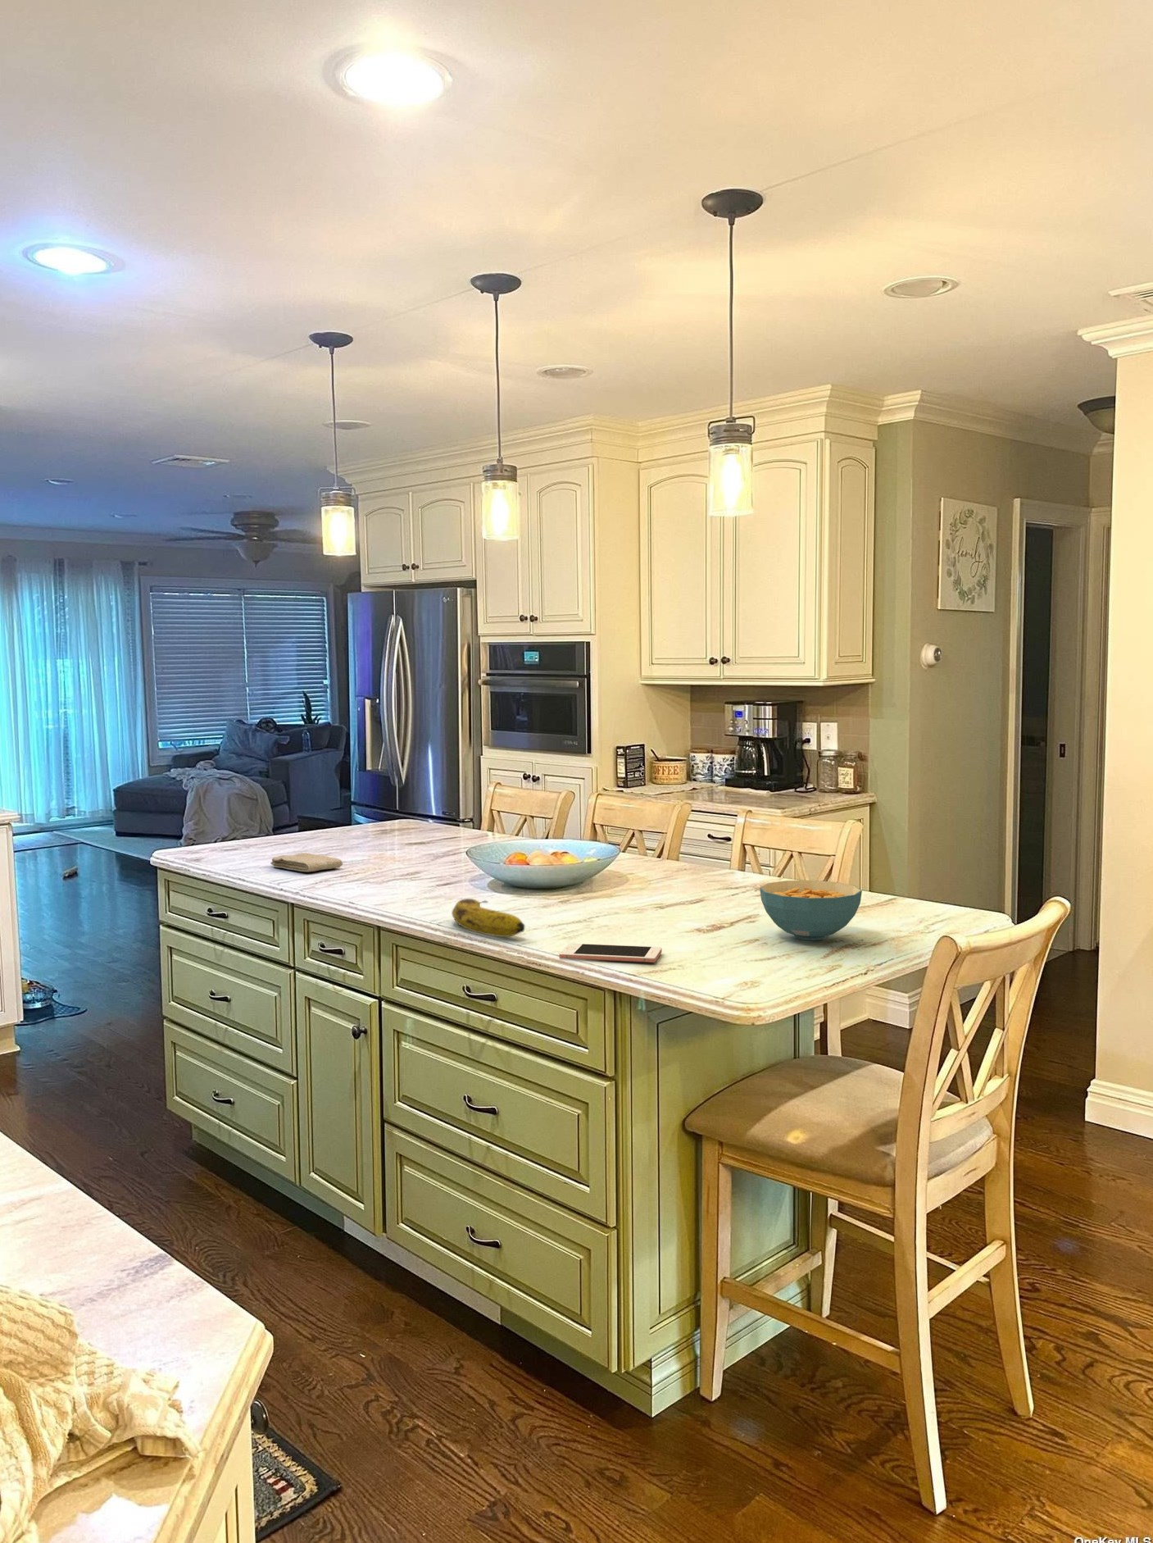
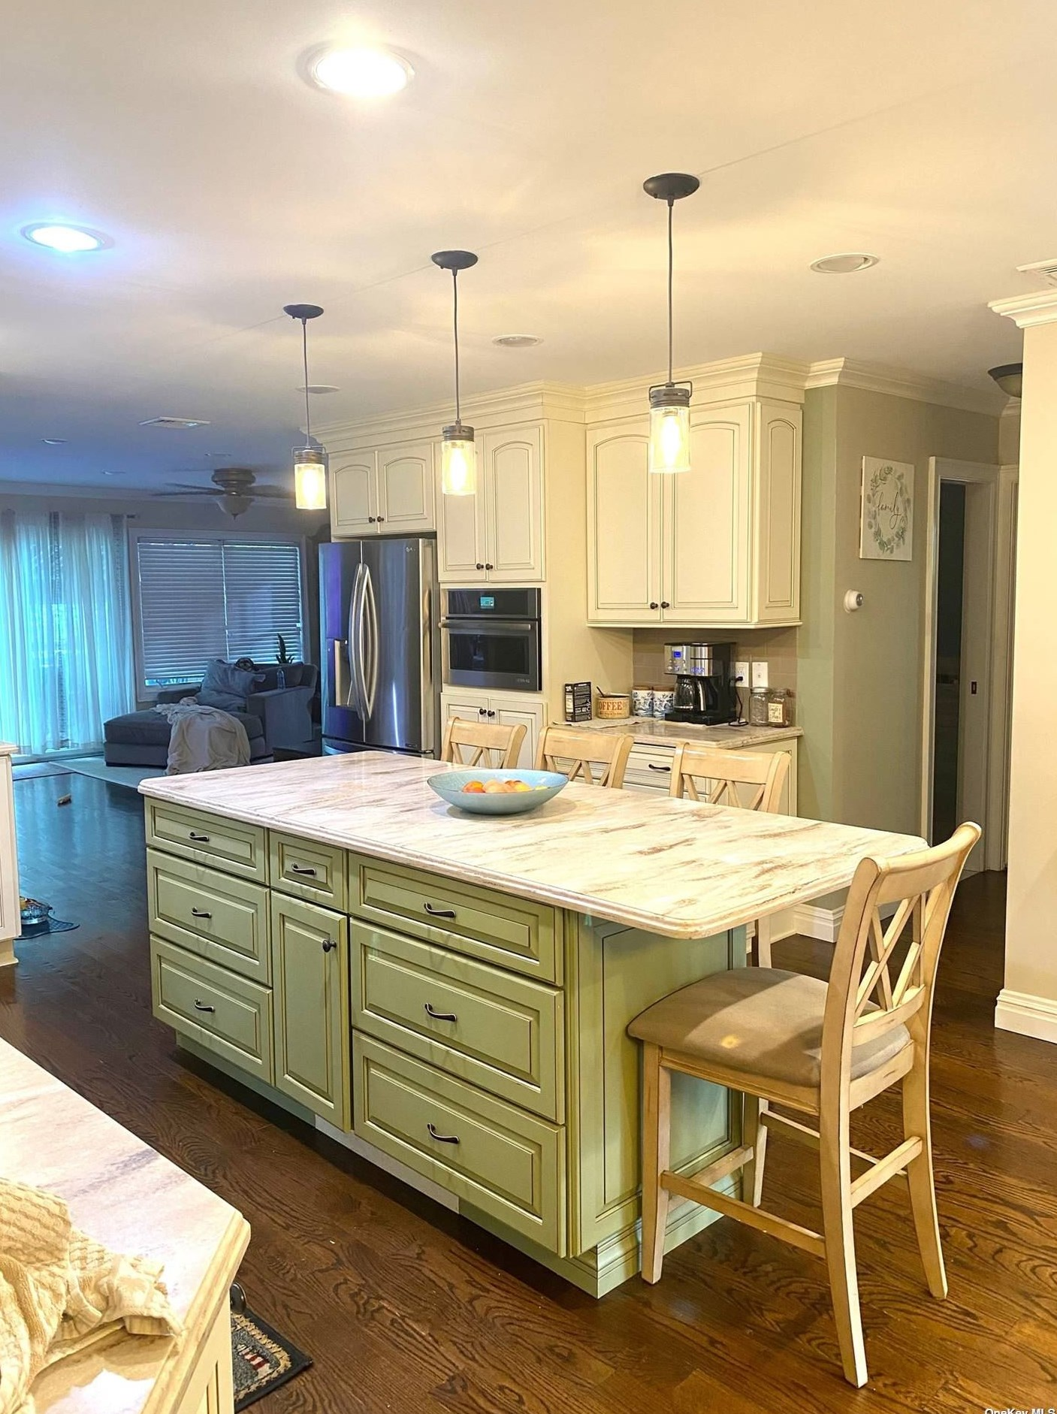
- fruit [451,897,526,937]
- washcloth [270,851,344,873]
- cell phone [558,942,662,963]
- cereal bowl [759,879,862,941]
